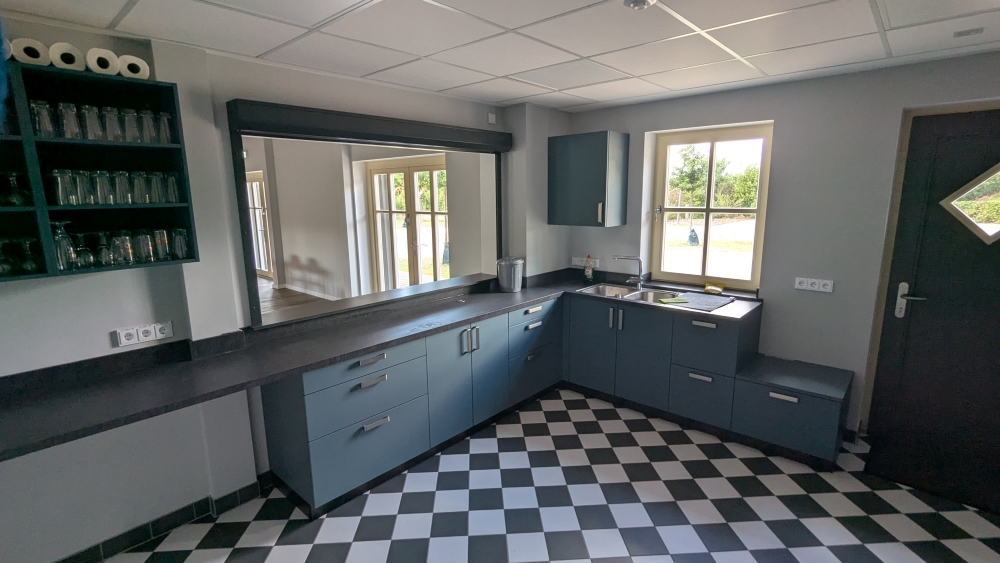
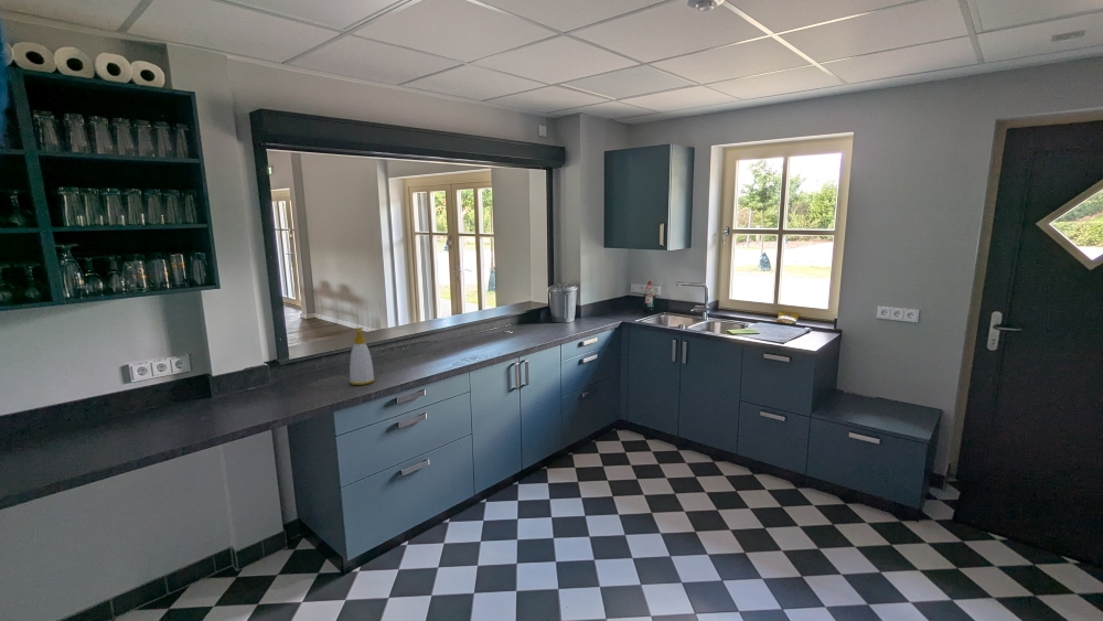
+ soap bottle [349,326,376,386]
